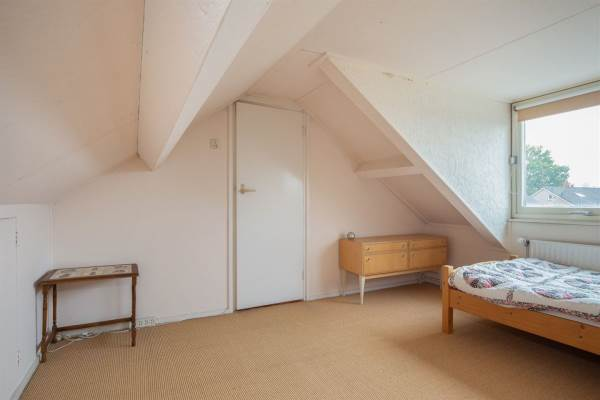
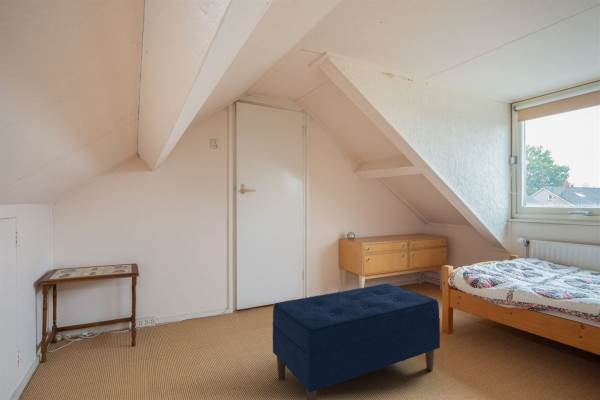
+ bench [272,283,441,400]
